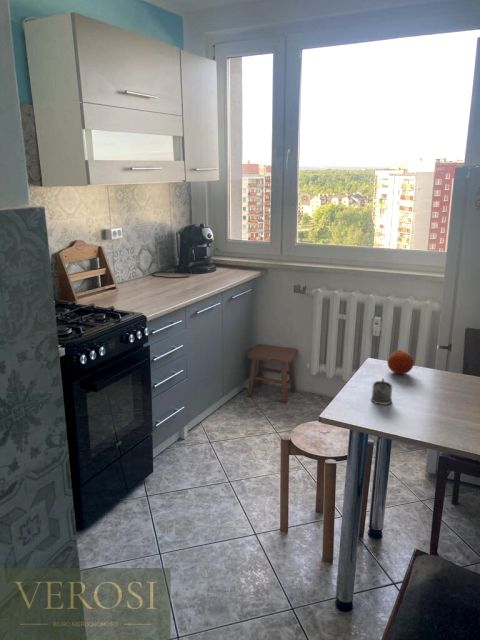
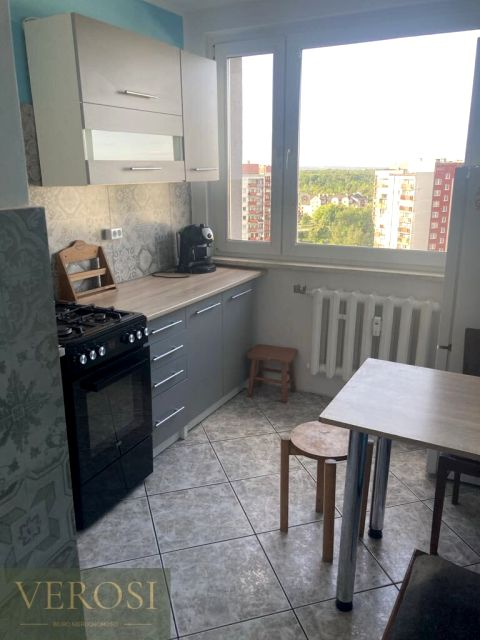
- tea glass holder [370,377,393,406]
- fruit [386,349,415,375]
